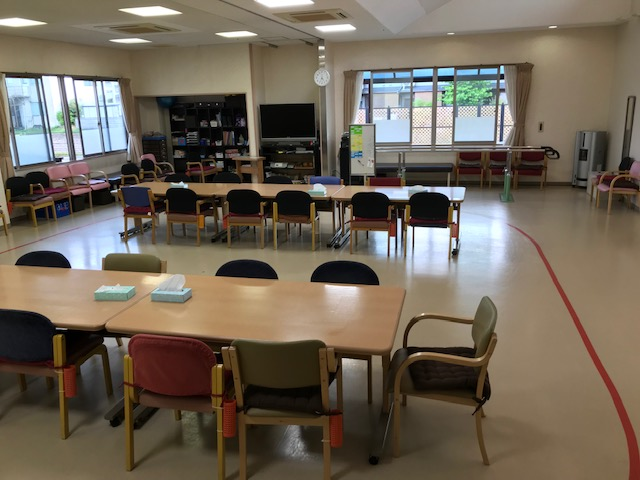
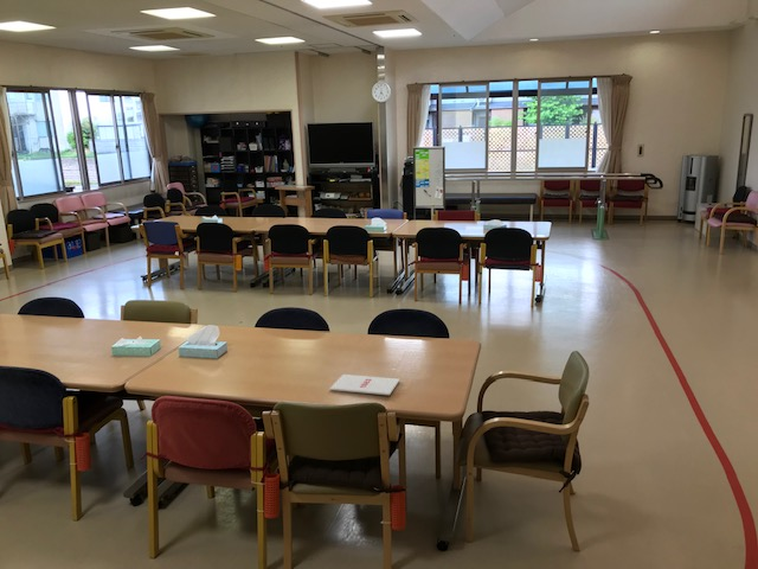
+ magazine [328,373,402,396]
